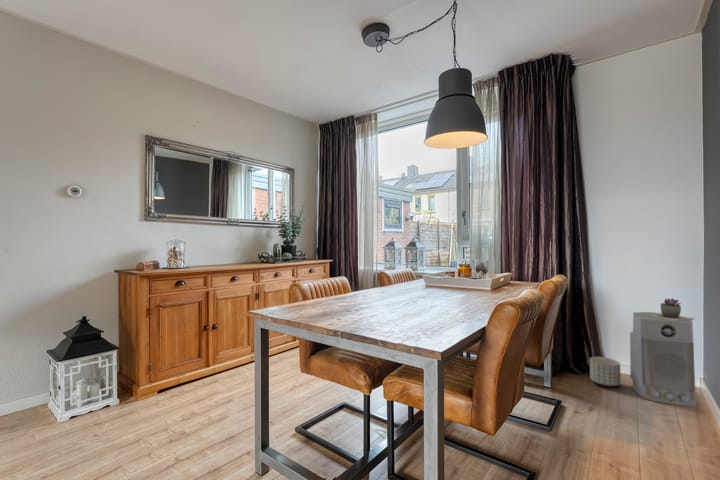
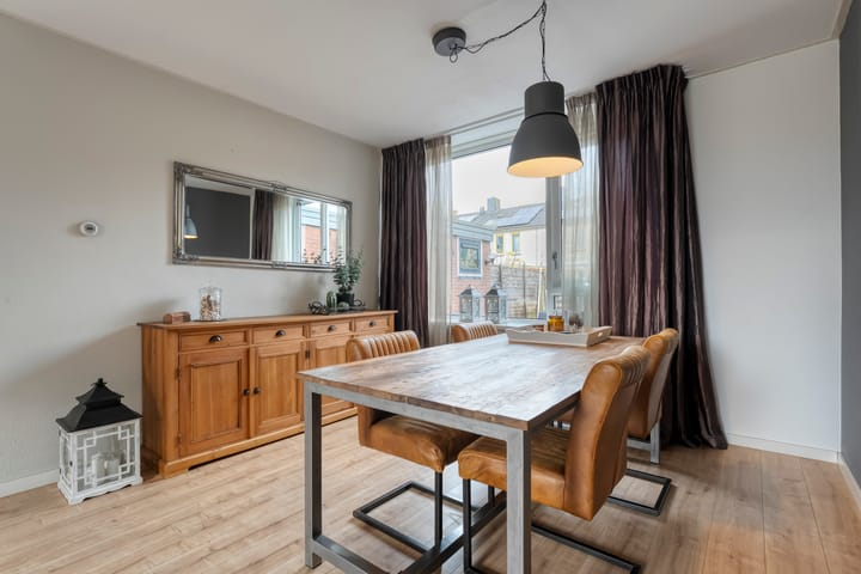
- air purifier [629,311,697,407]
- planter [589,356,622,388]
- succulent plant [646,297,695,322]
